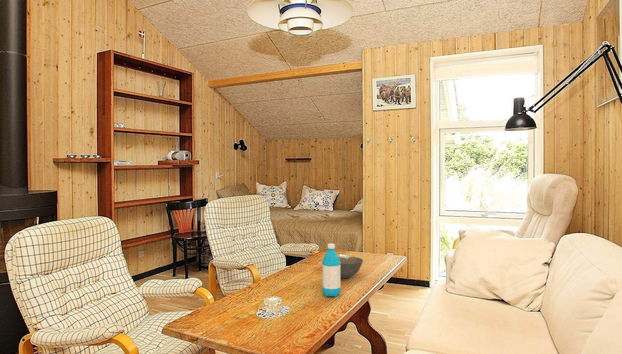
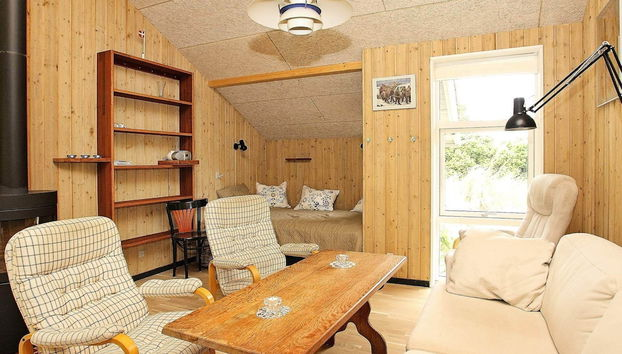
- water bottle [321,243,342,298]
- bowl [338,256,364,279]
